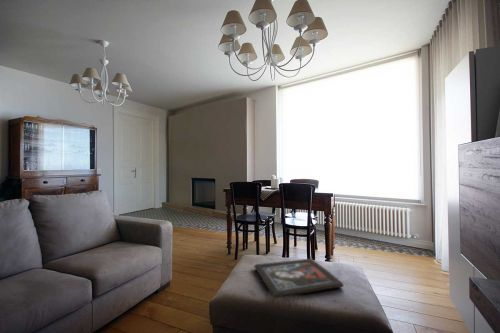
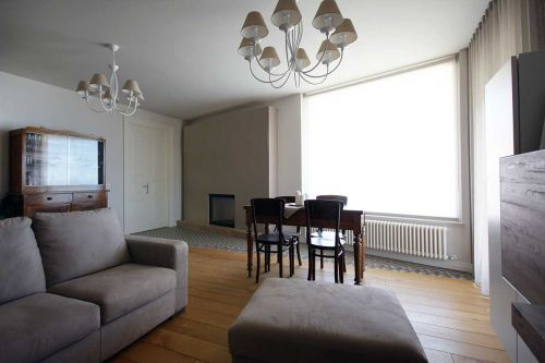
- religious icon [253,258,345,299]
